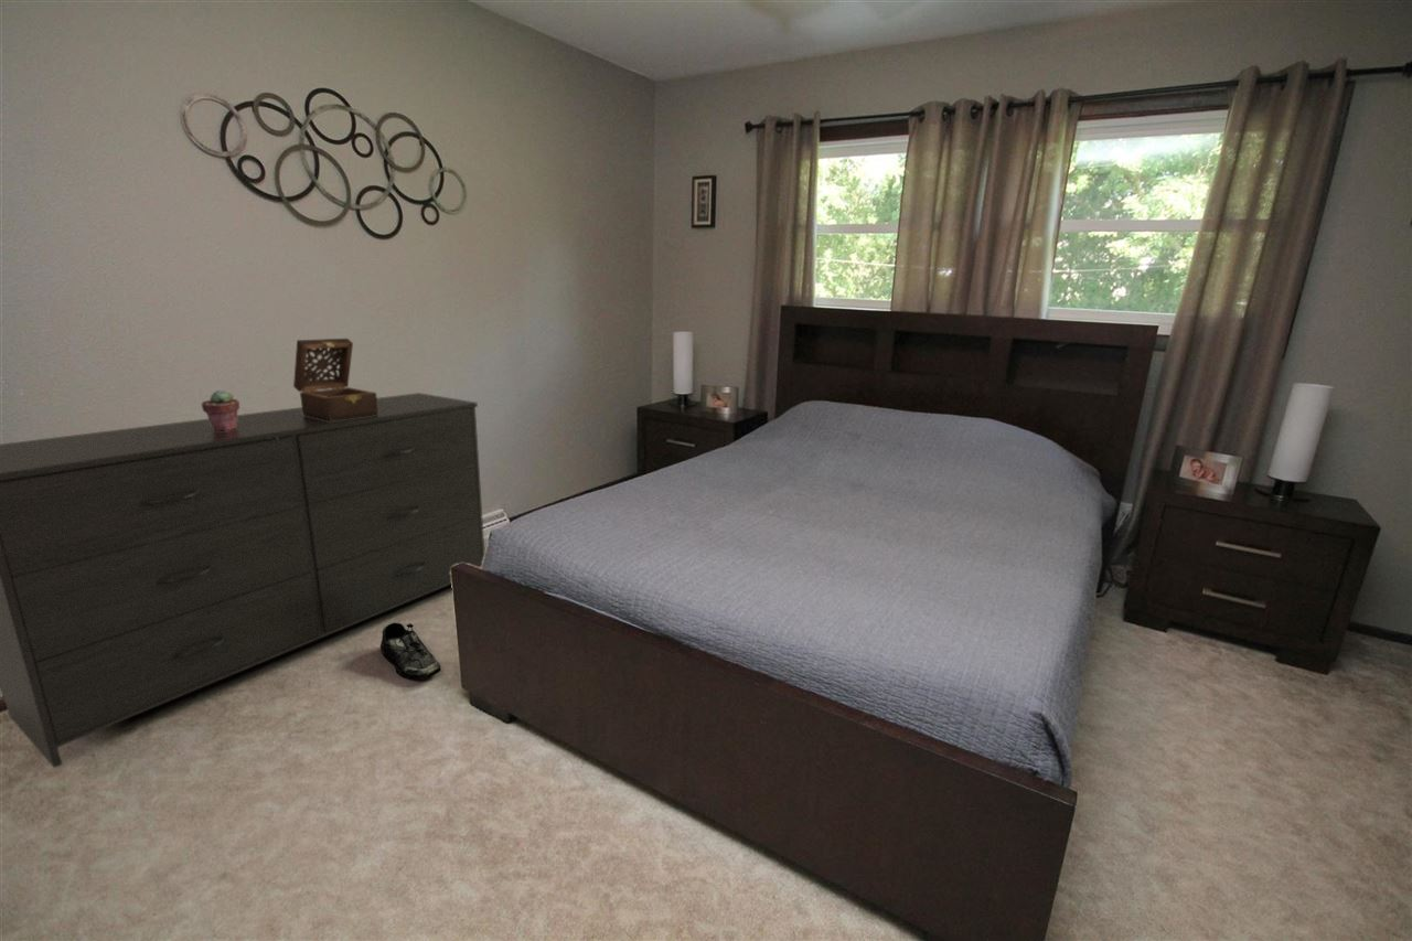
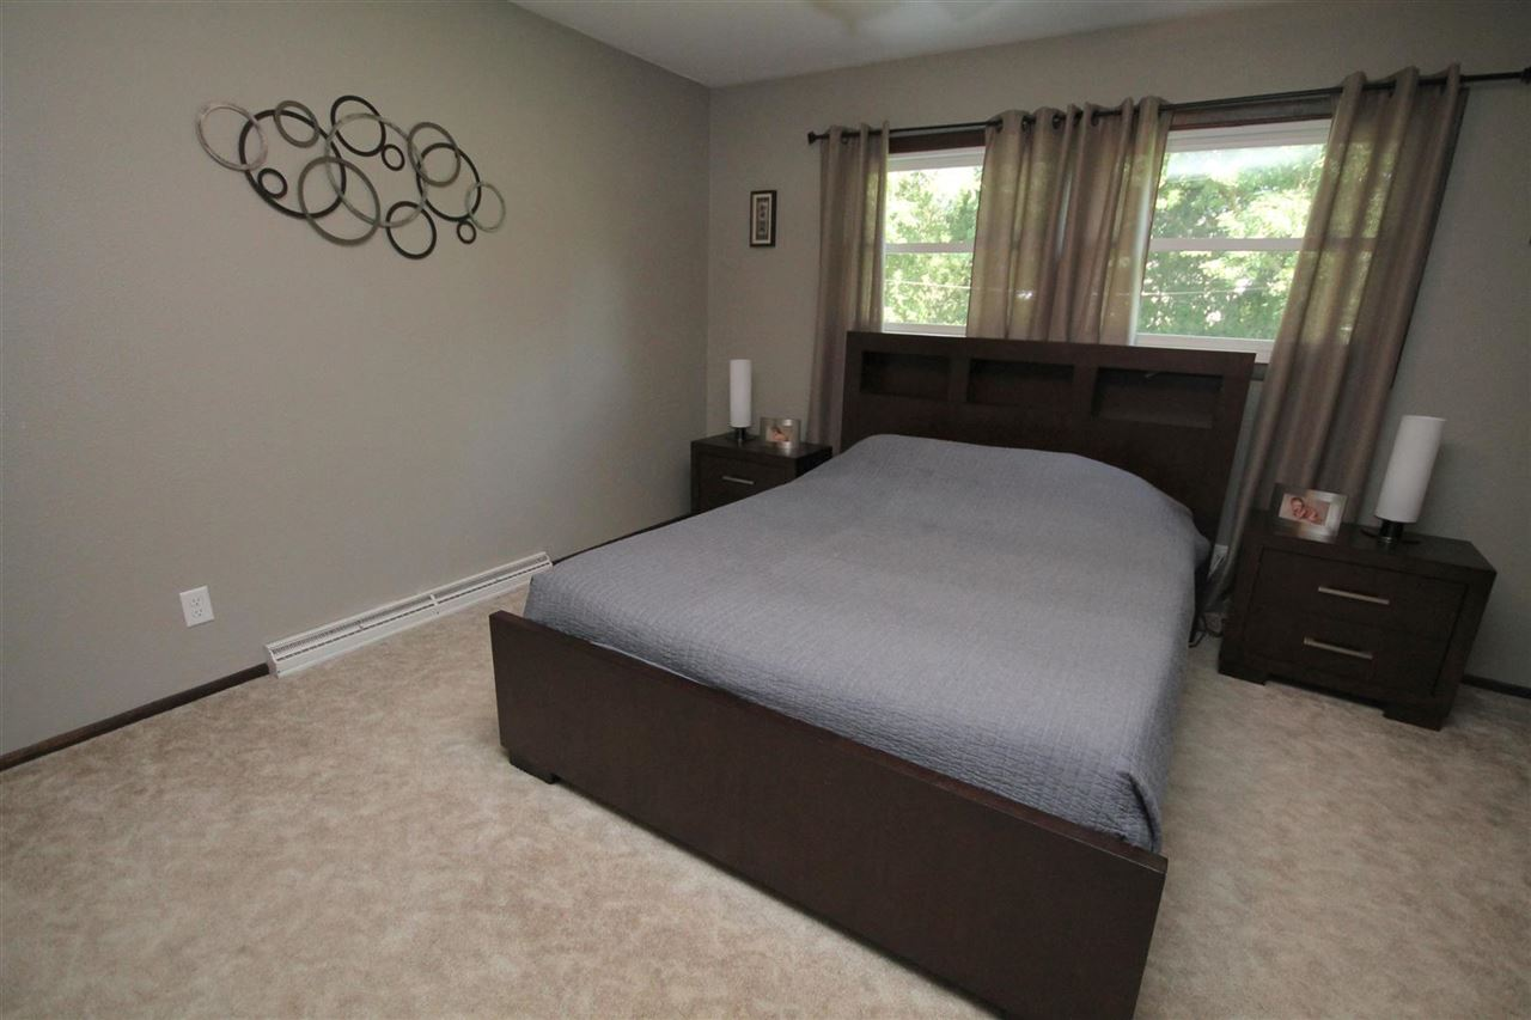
- potted succulent [201,389,240,431]
- jewelry box [292,338,378,421]
- dresser [0,392,485,769]
- shoe [379,622,442,681]
